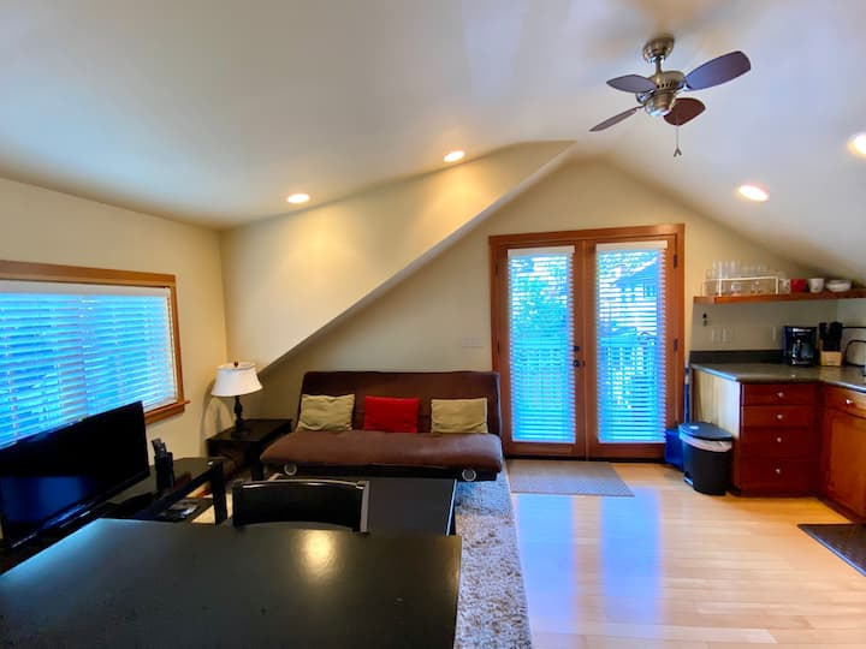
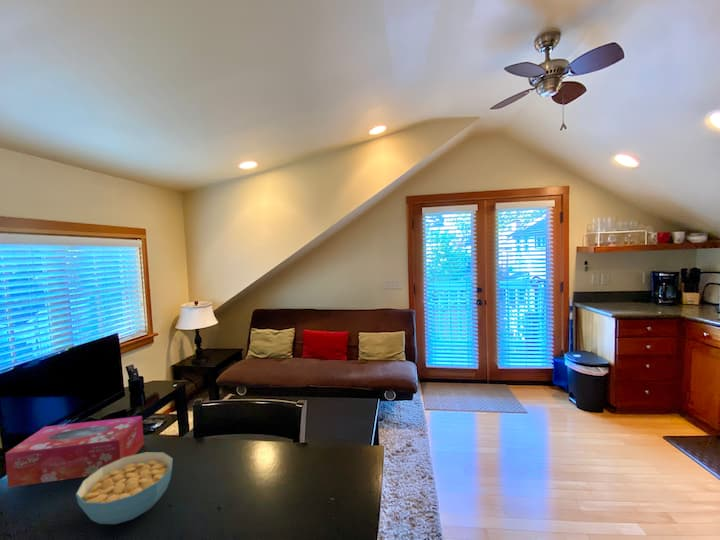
+ cereal bowl [75,451,174,525]
+ tissue box [4,415,145,488]
